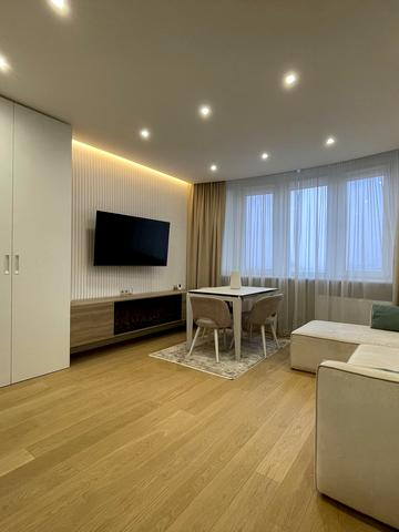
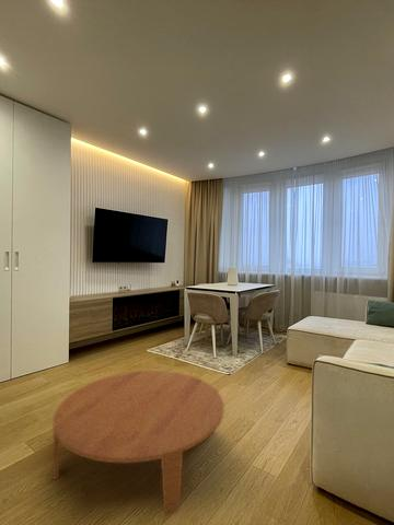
+ coffee table [51,370,225,517]
